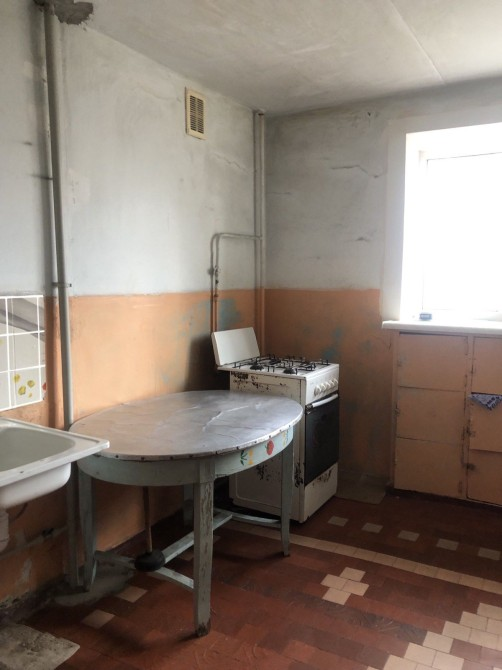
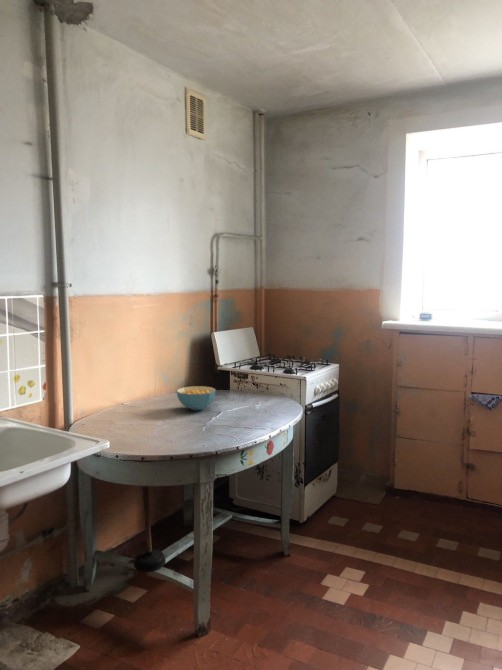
+ cereal bowl [176,385,217,411]
